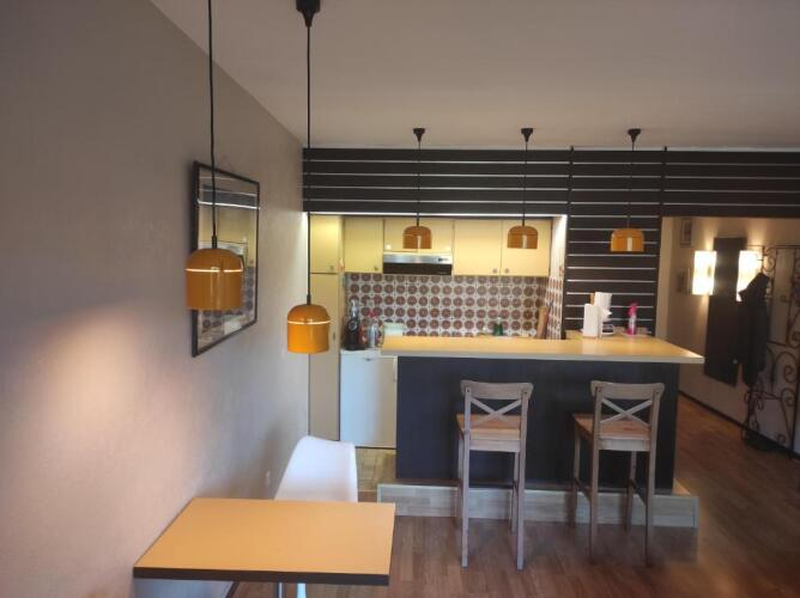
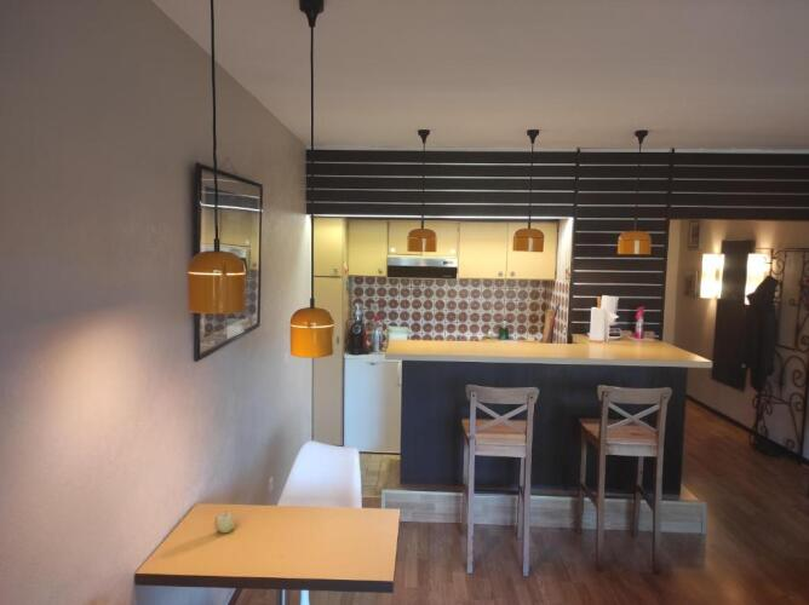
+ fruit [213,511,236,534]
